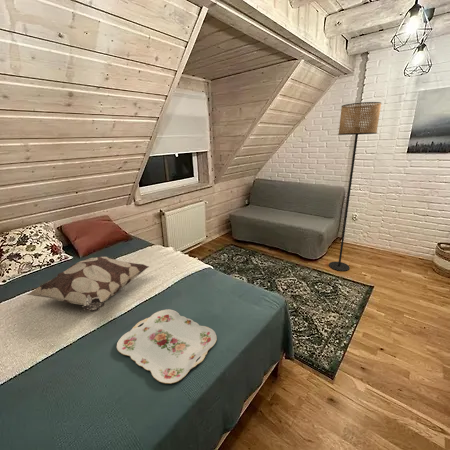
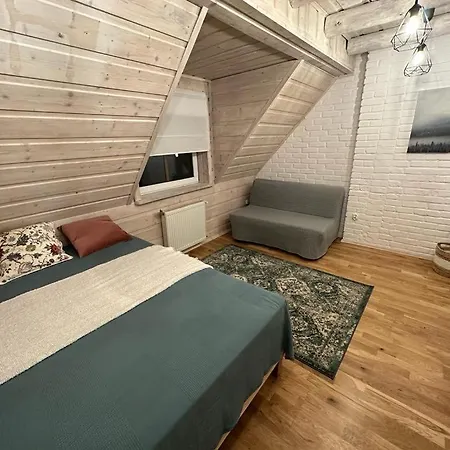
- floor lamp [328,101,382,272]
- serving tray [116,308,218,384]
- decorative pillow [26,256,150,313]
